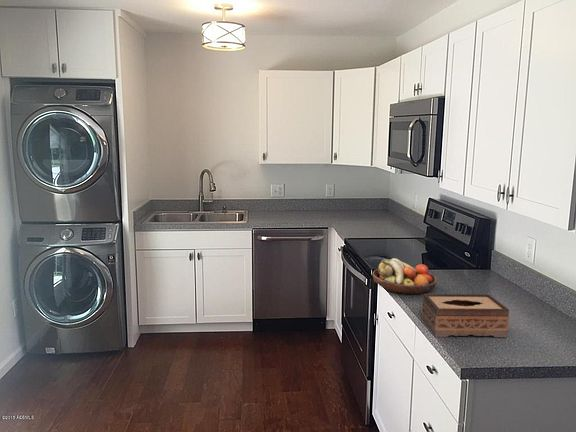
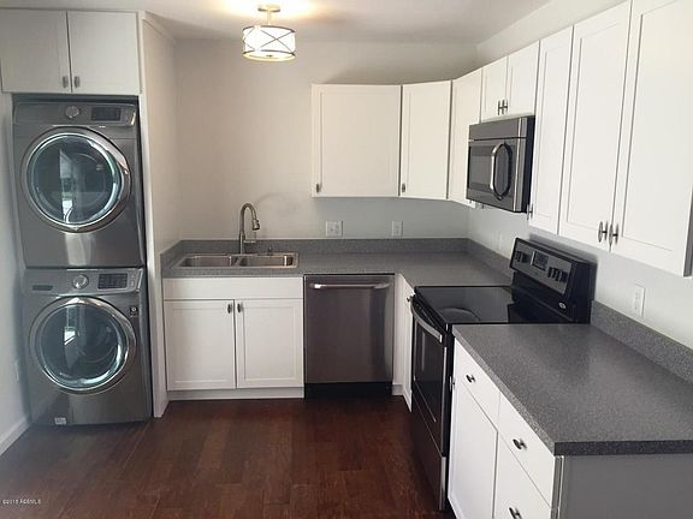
- fruit bowl [371,257,438,295]
- tissue box [421,293,510,338]
